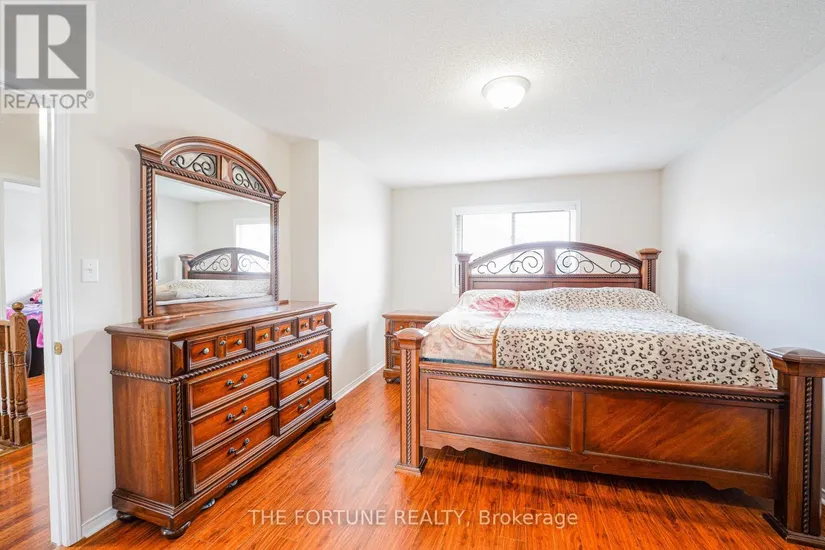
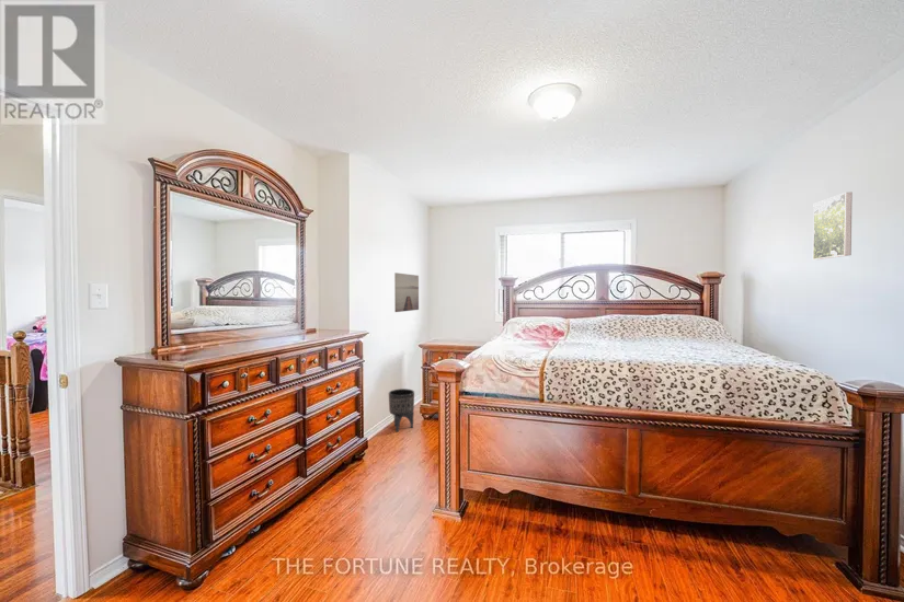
+ wall art [393,271,420,313]
+ planter [388,387,415,433]
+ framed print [812,190,854,261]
